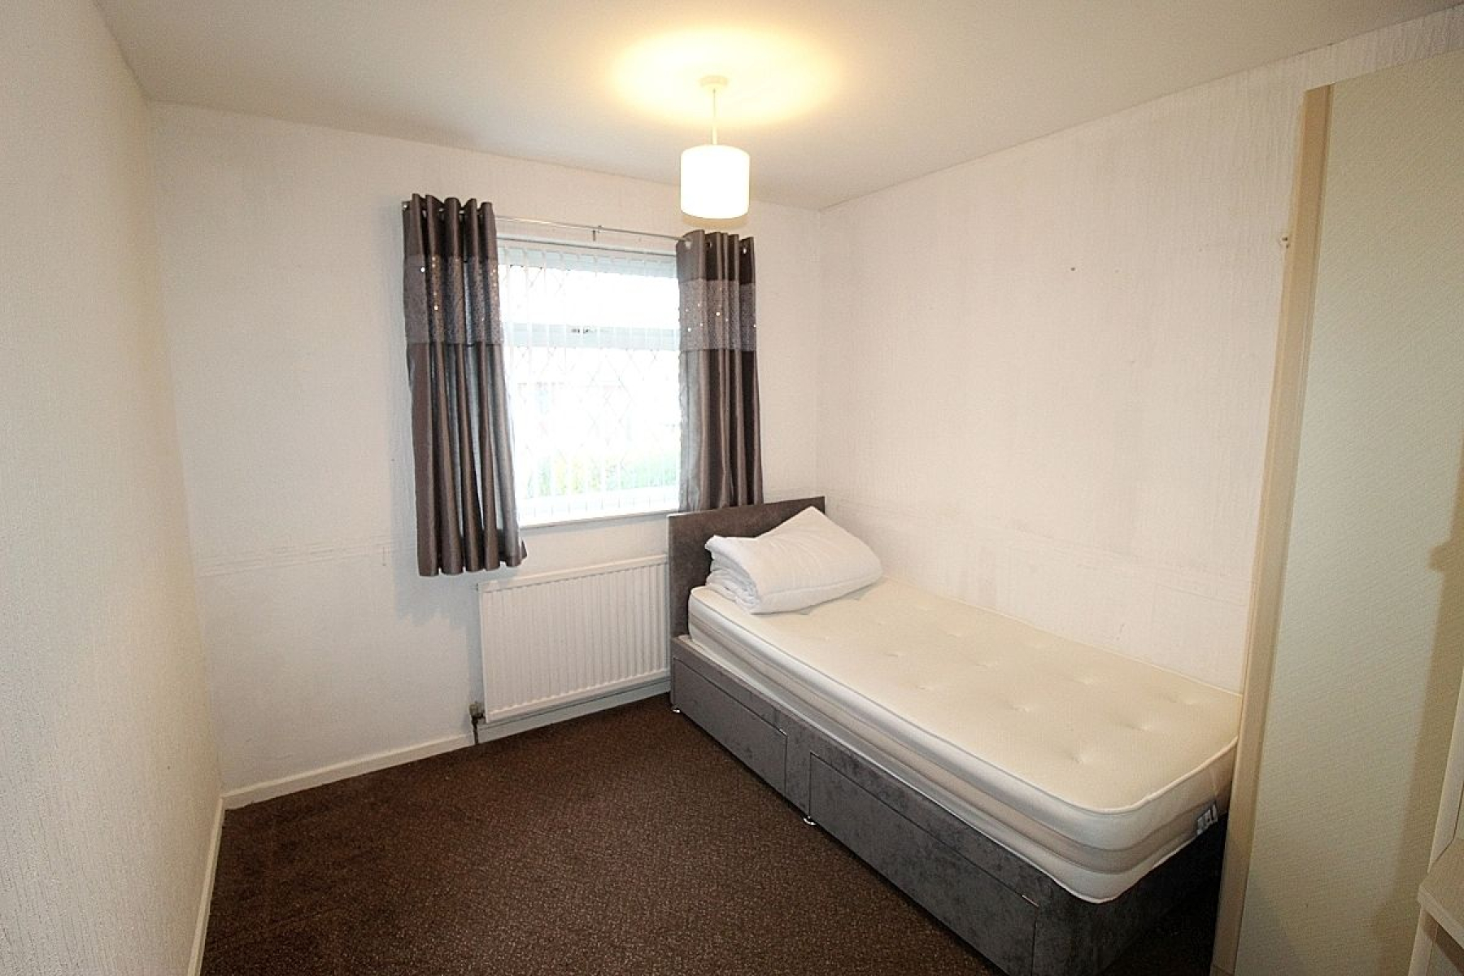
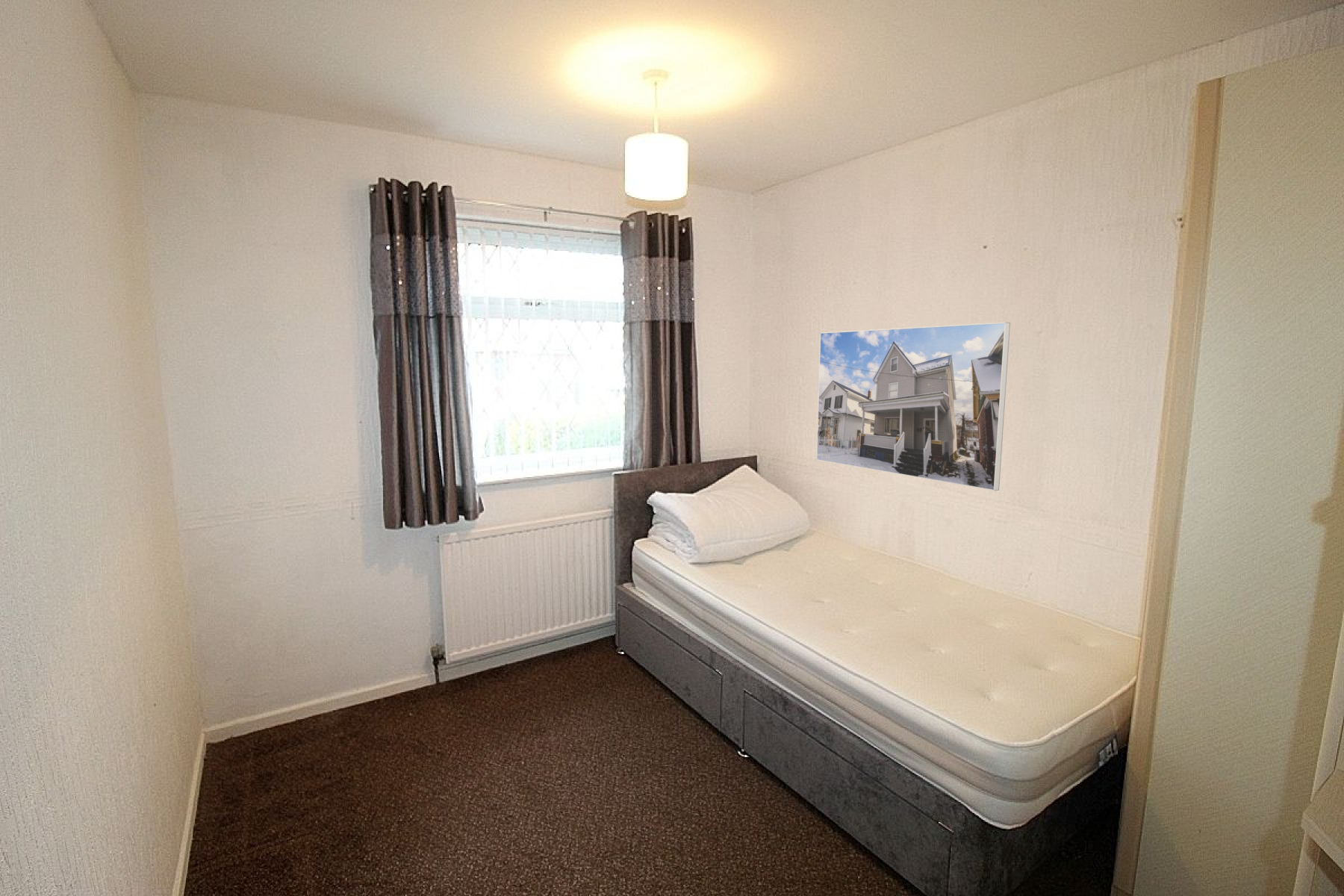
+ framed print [815,321,1011,492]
